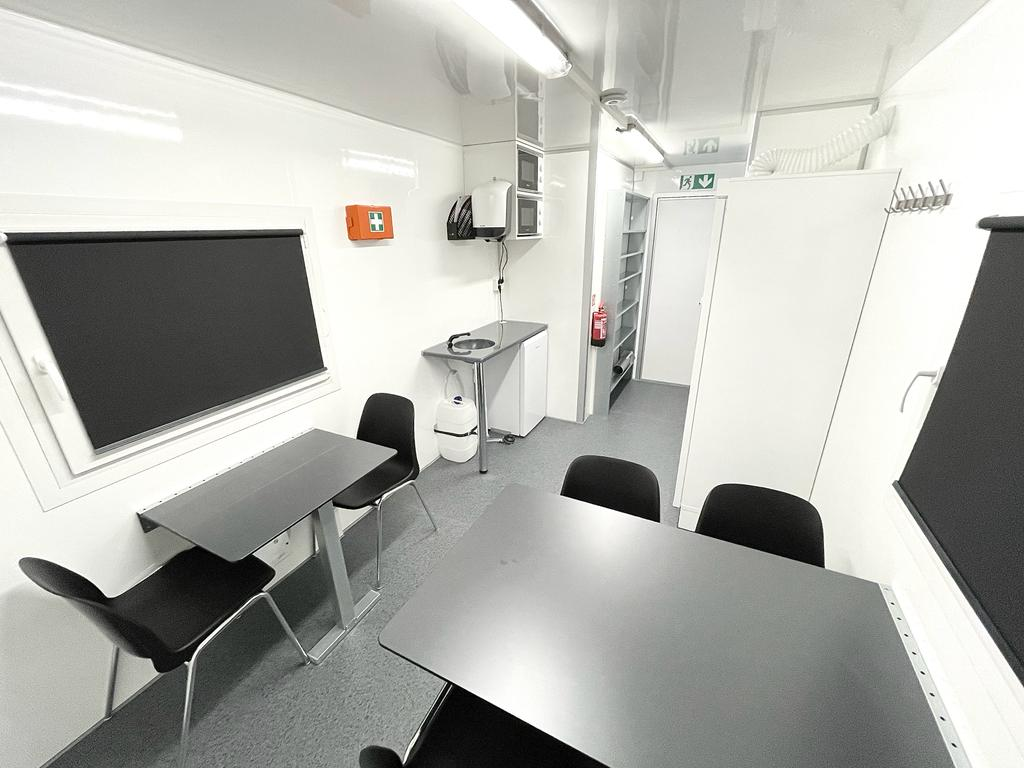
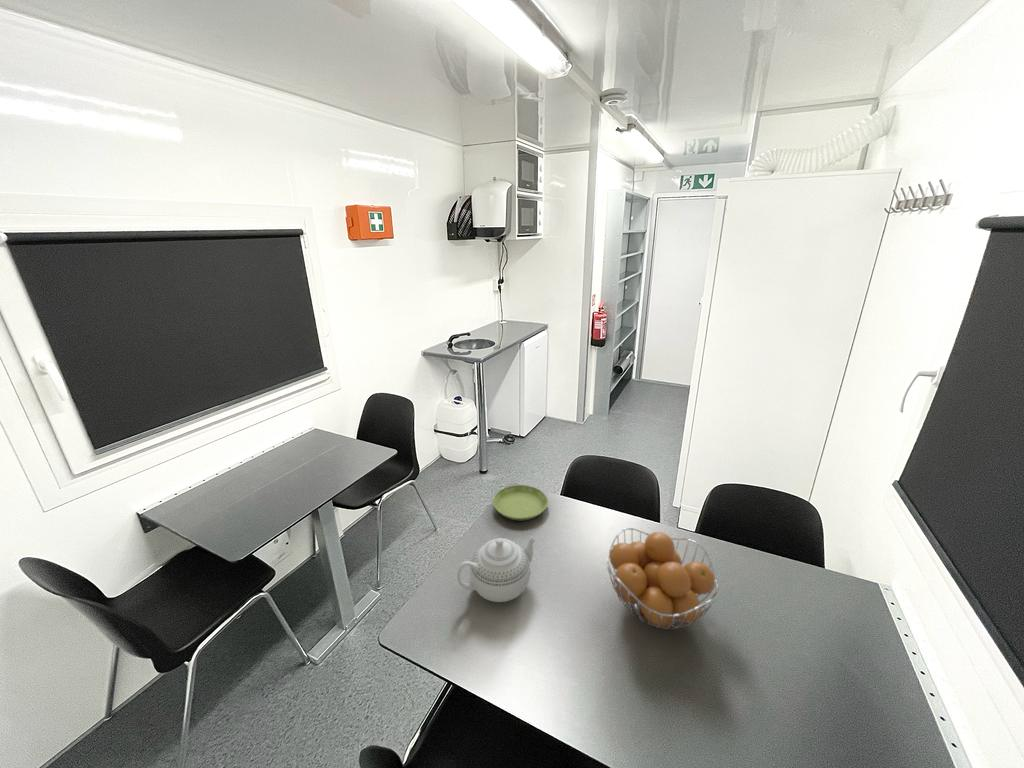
+ saucer [492,484,549,521]
+ teapot [456,536,536,603]
+ fruit basket [606,527,719,630]
